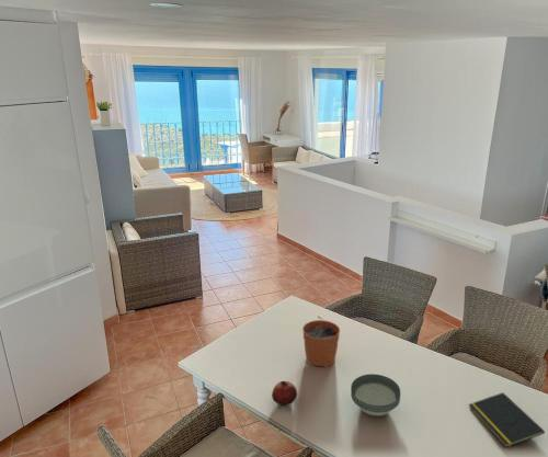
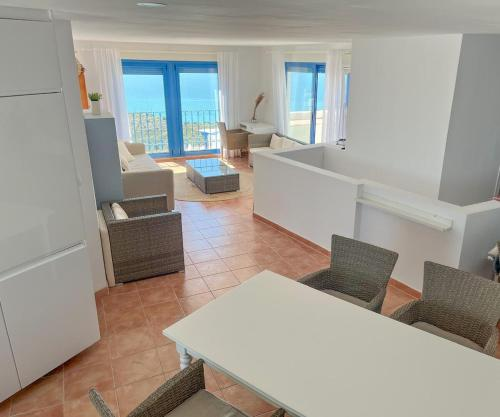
- plant pot [301,316,341,368]
- bowl [350,373,401,416]
- notepad [468,391,546,448]
- fruit [271,380,298,407]
